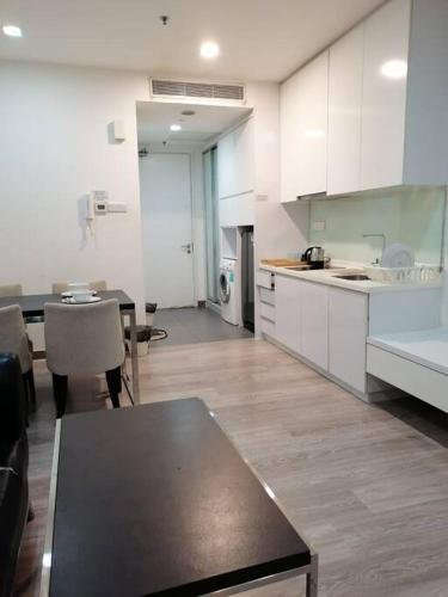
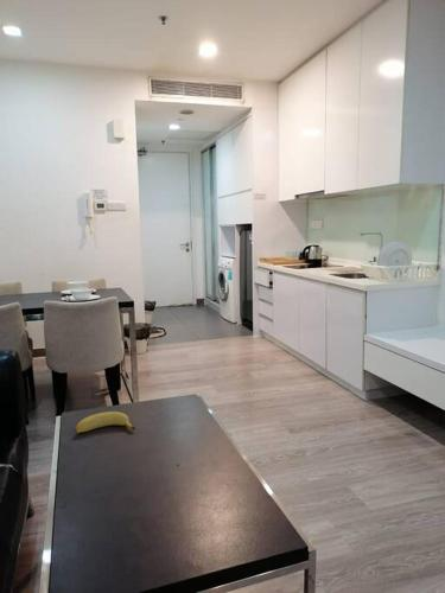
+ banana [74,410,136,434]
